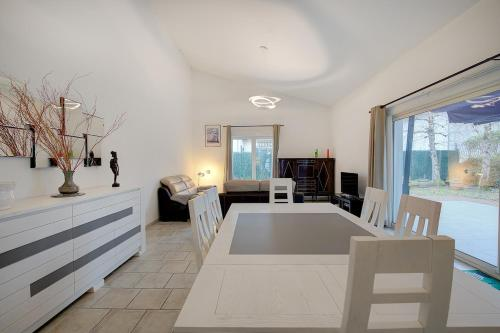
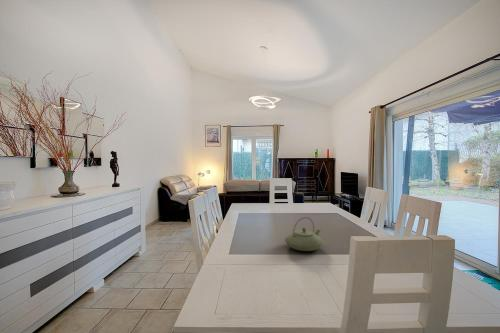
+ teapot [284,216,325,252]
